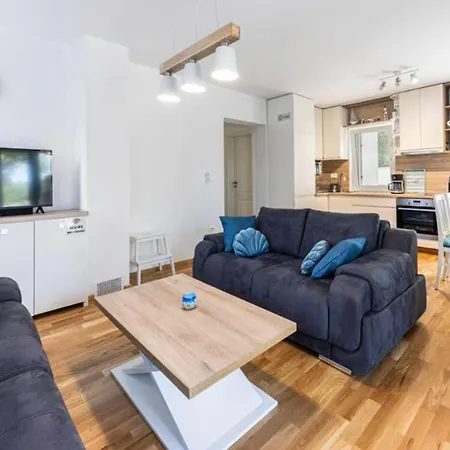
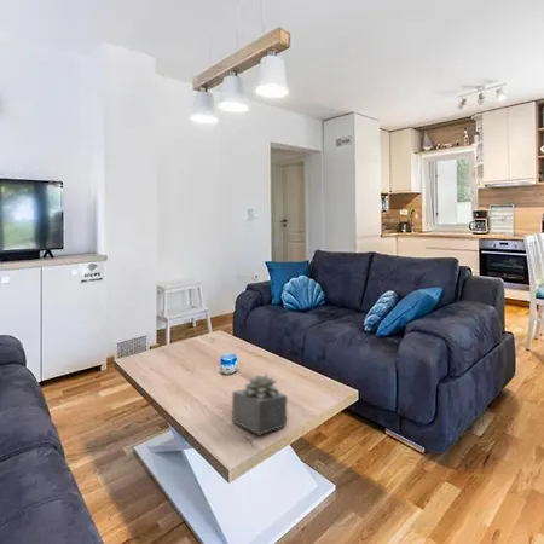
+ succulent plant [231,372,288,435]
